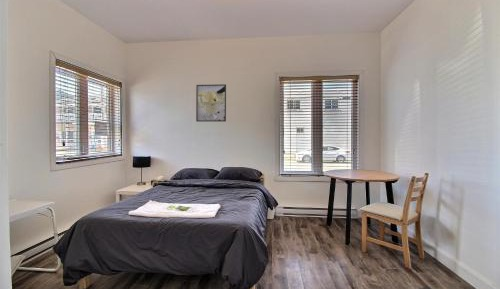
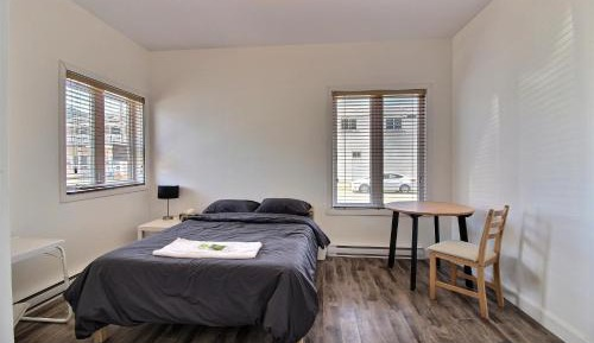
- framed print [195,83,227,123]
